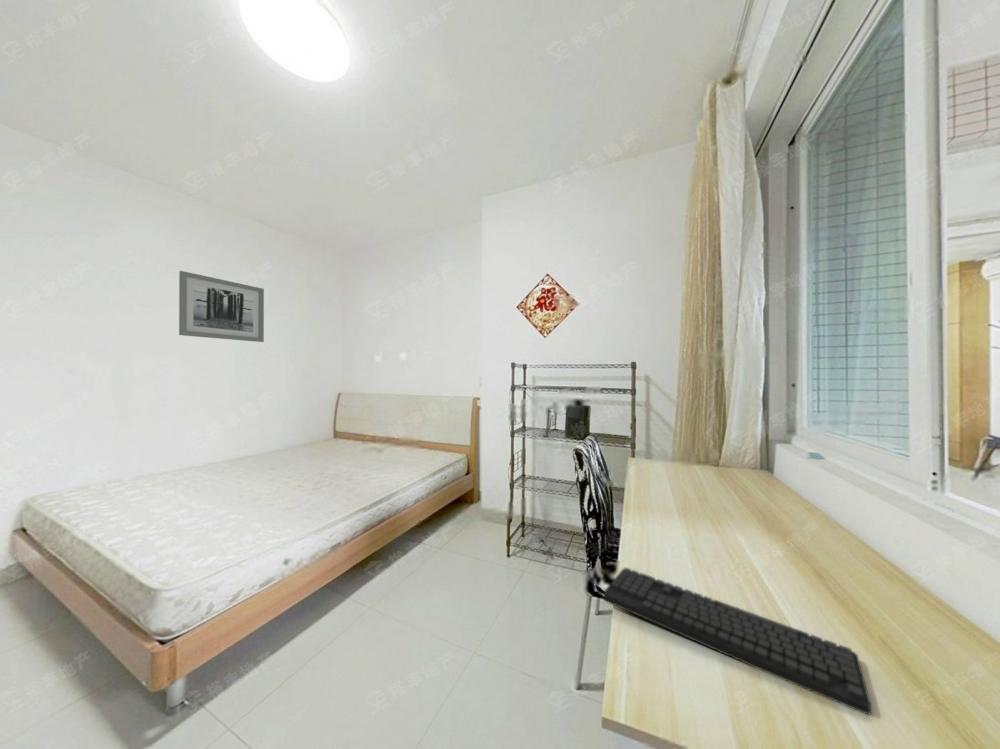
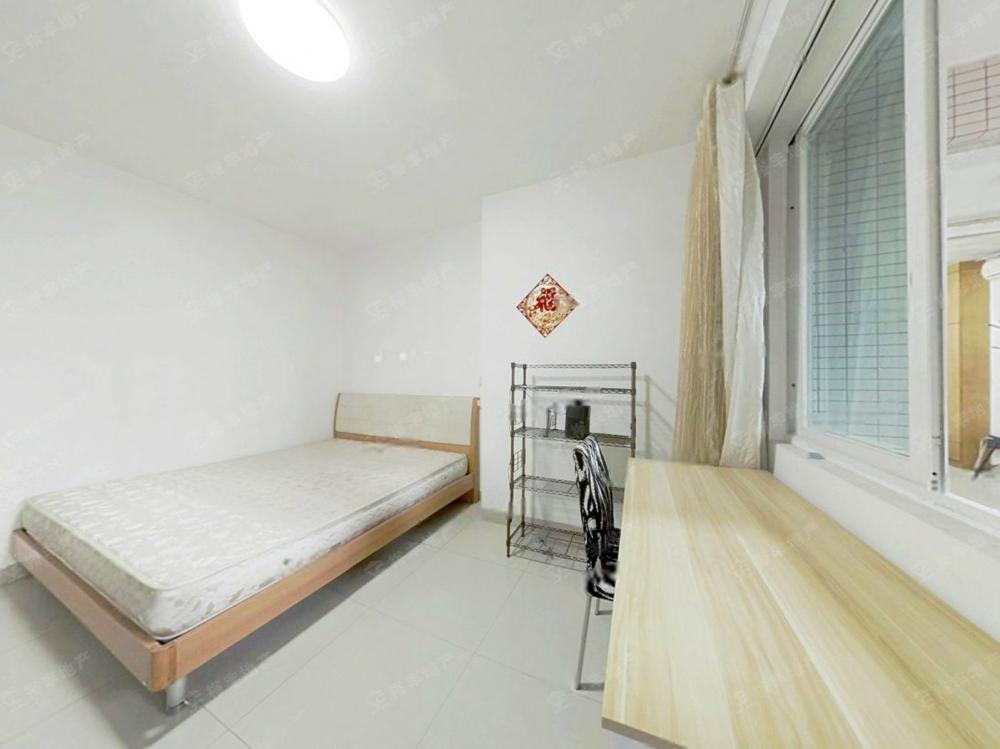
- wall art [178,270,265,343]
- keyboard [603,566,872,716]
